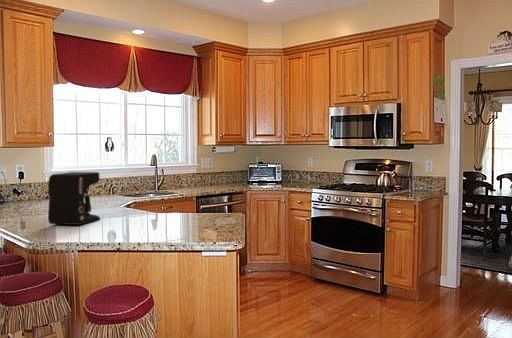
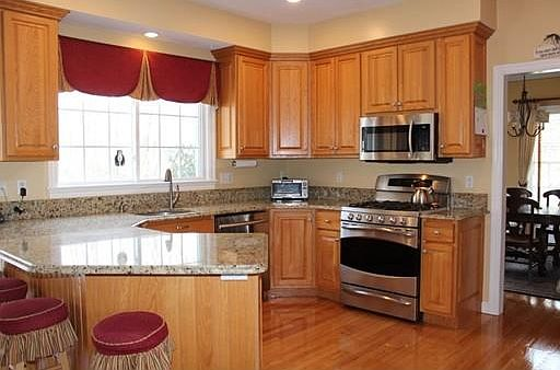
- coffee maker [47,171,101,226]
